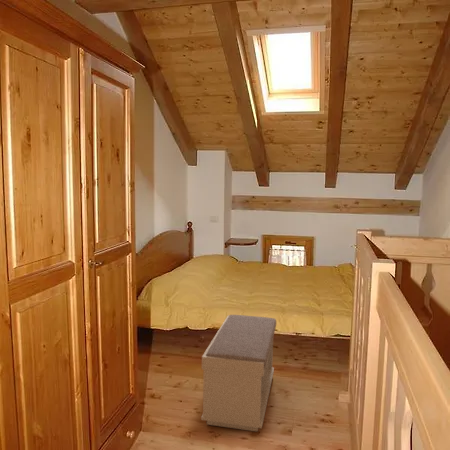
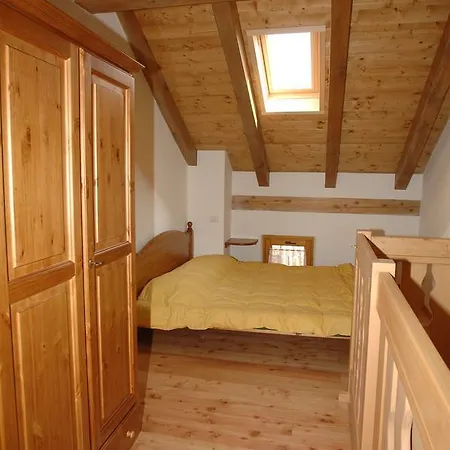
- bench [200,314,277,432]
